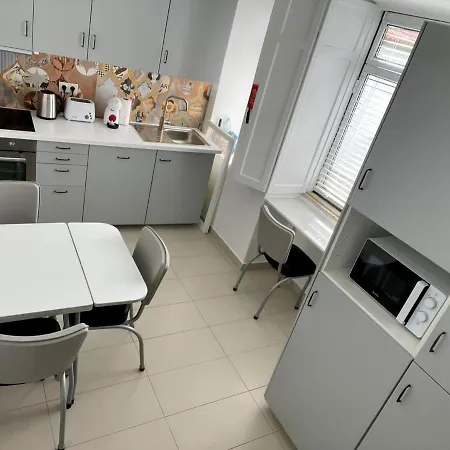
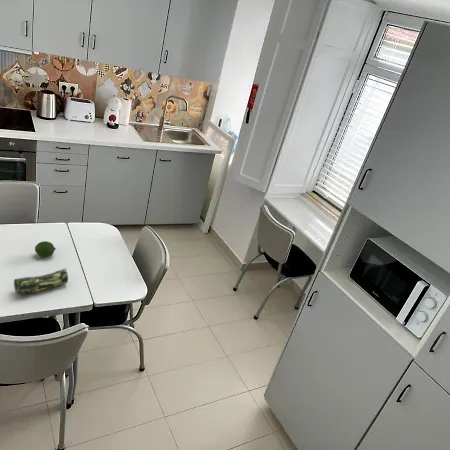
+ fruit [34,240,57,258]
+ pencil case [13,268,69,296]
